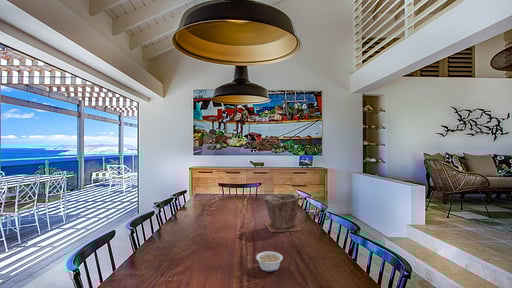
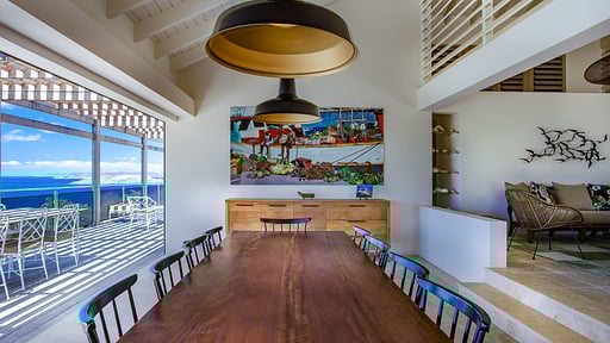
- plant pot [263,193,303,233]
- legume [255,250,284,273]
